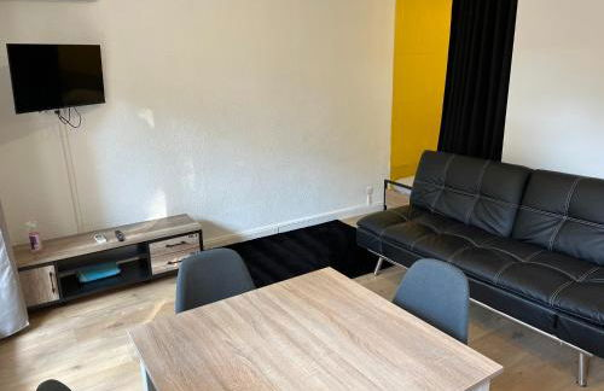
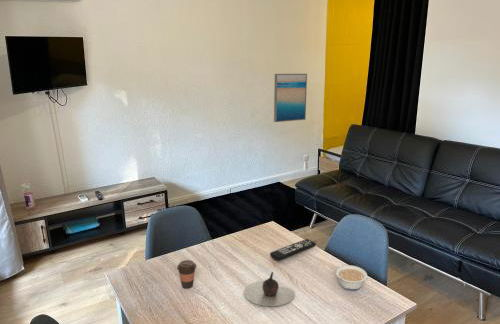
+ coffee cup [176,259,197,289]
+ legume [335,264,368,291]
+ teapot [243,271,296,307]
+ wall art [273,73,308,123]
+ remote control [269,238,317,262]
